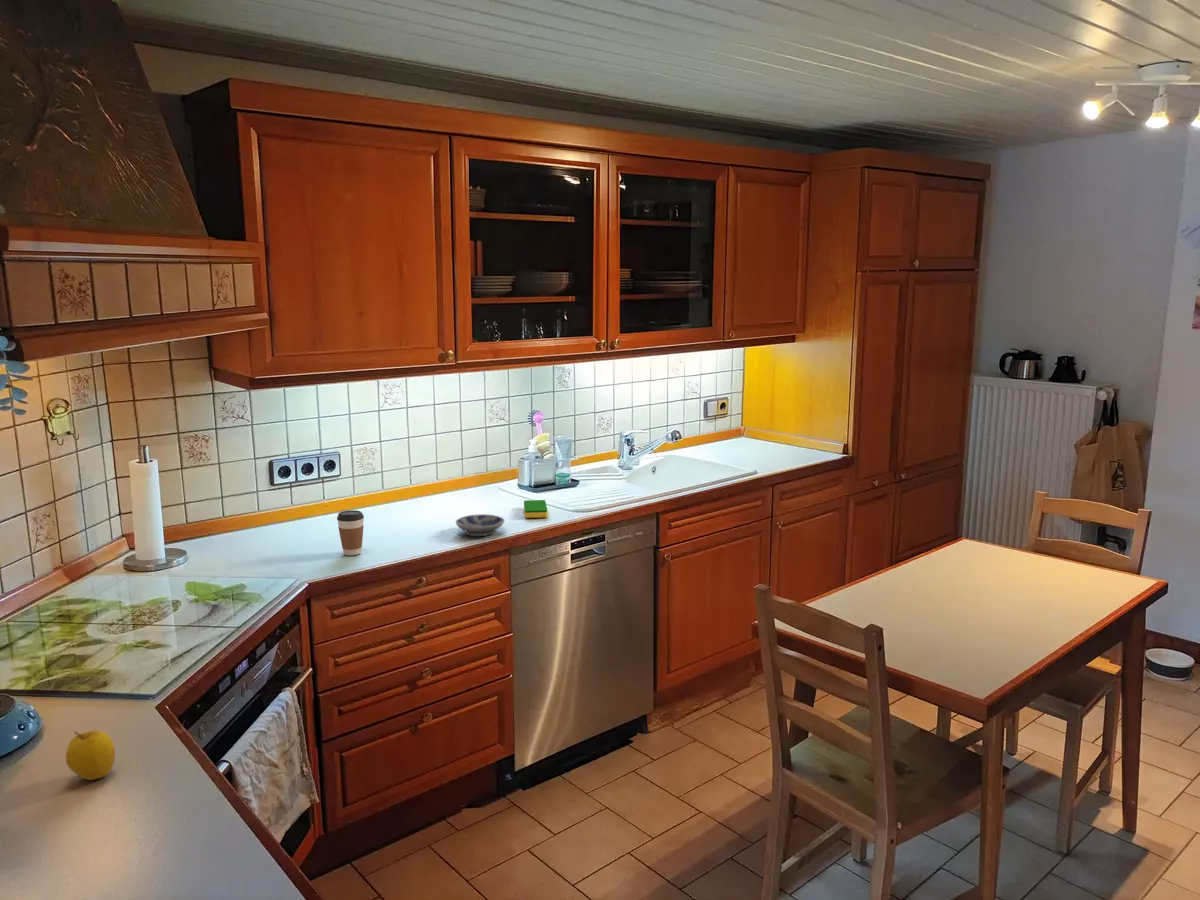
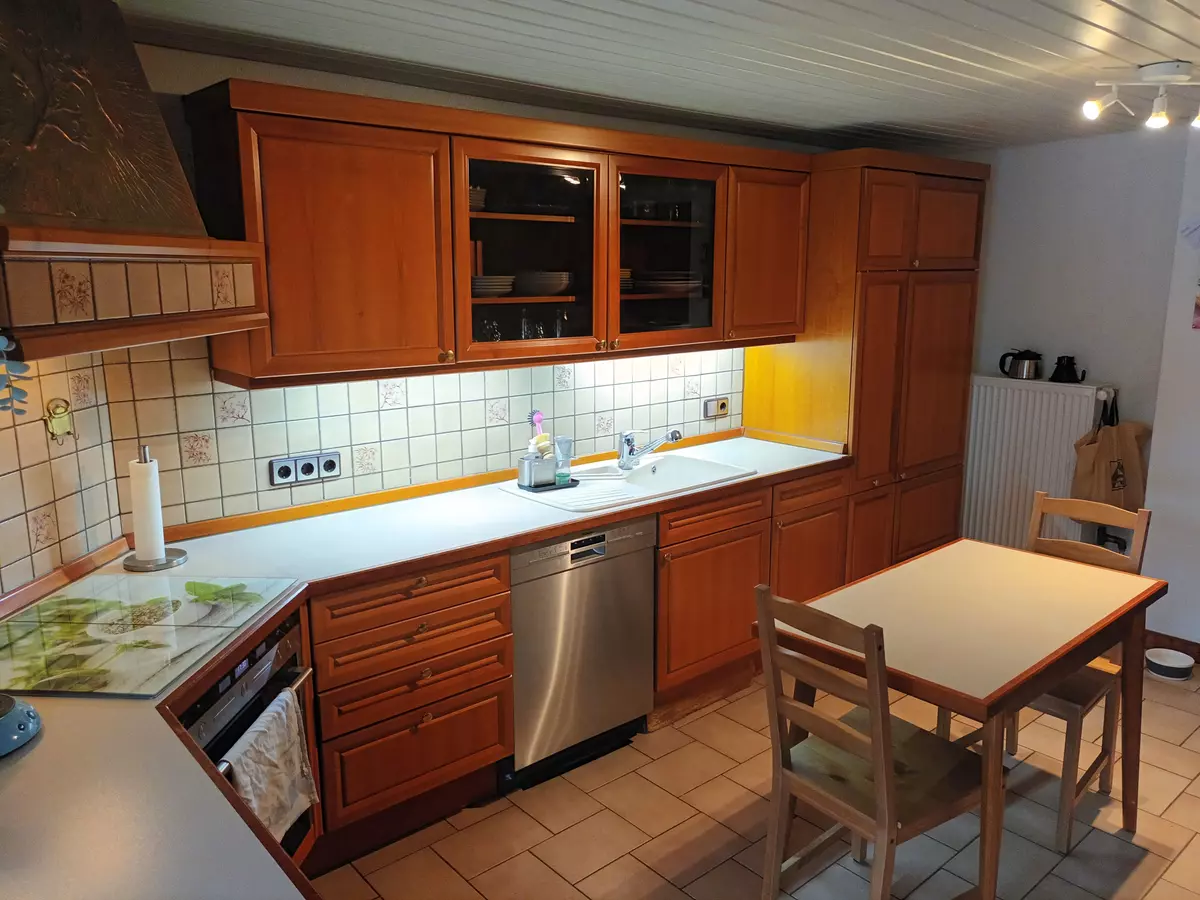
- apple [65,730,116,781]
- coffee cup [336,509,365,556]
- bowl [455,513,505,537]
- dish sponge [523,499,548,519]
